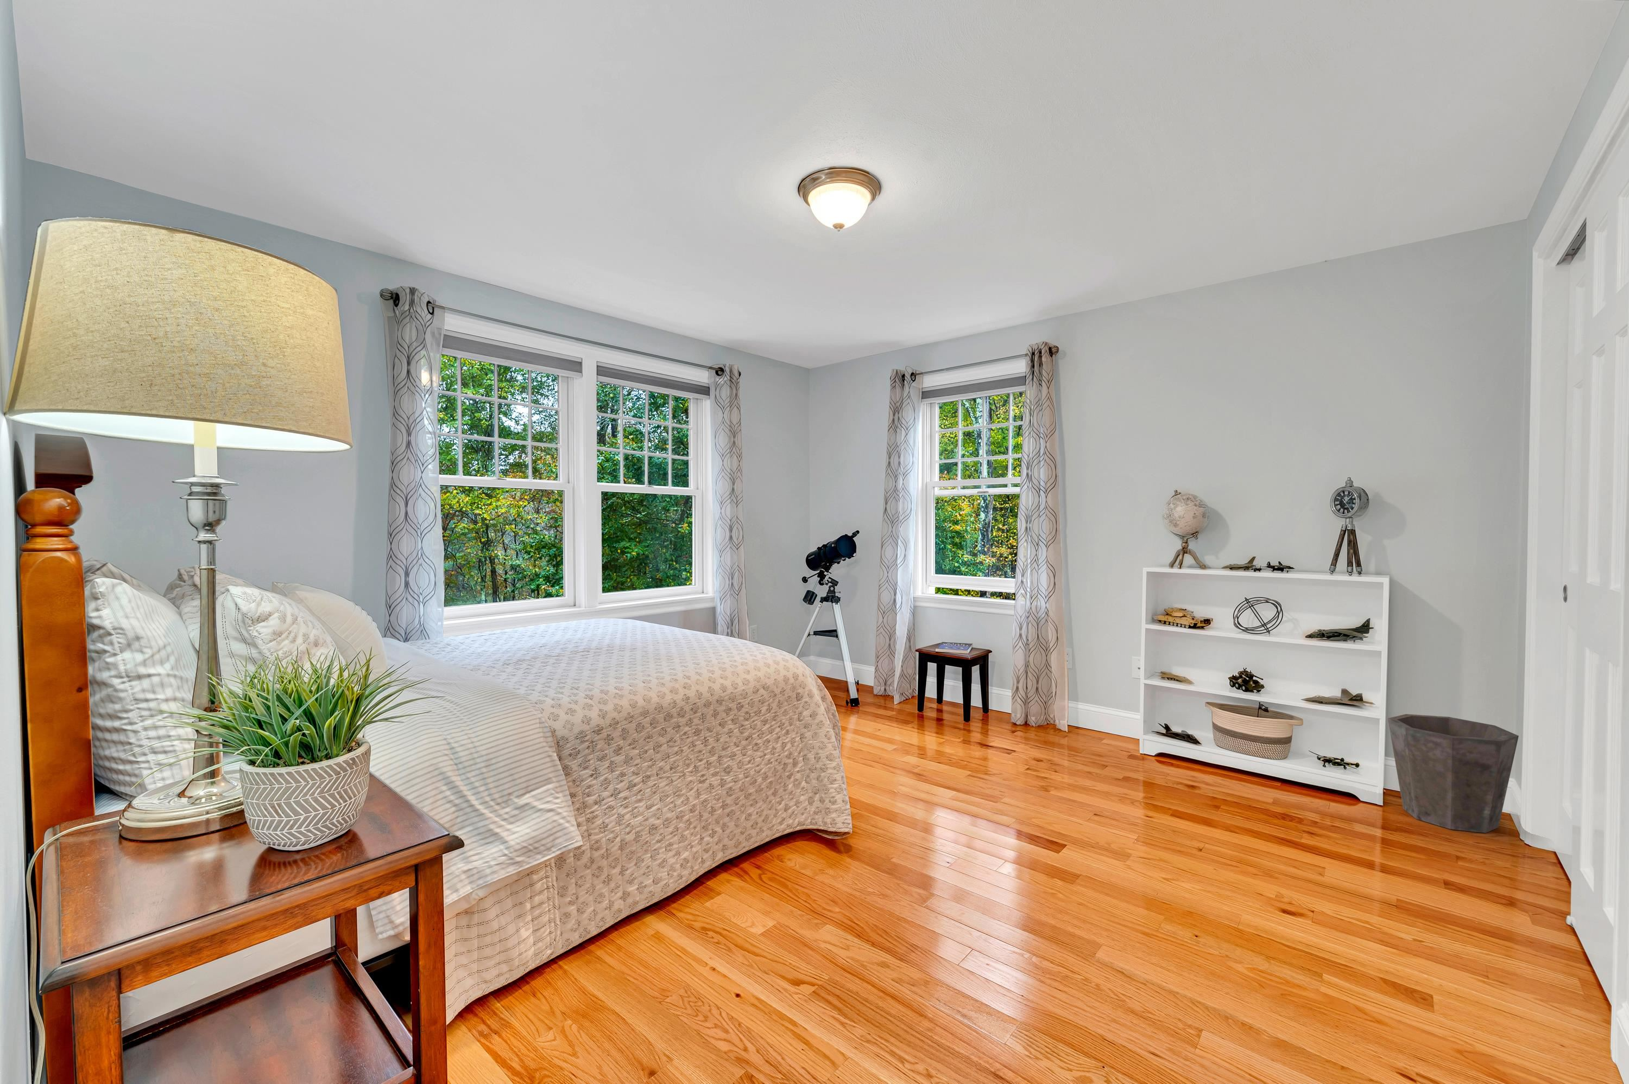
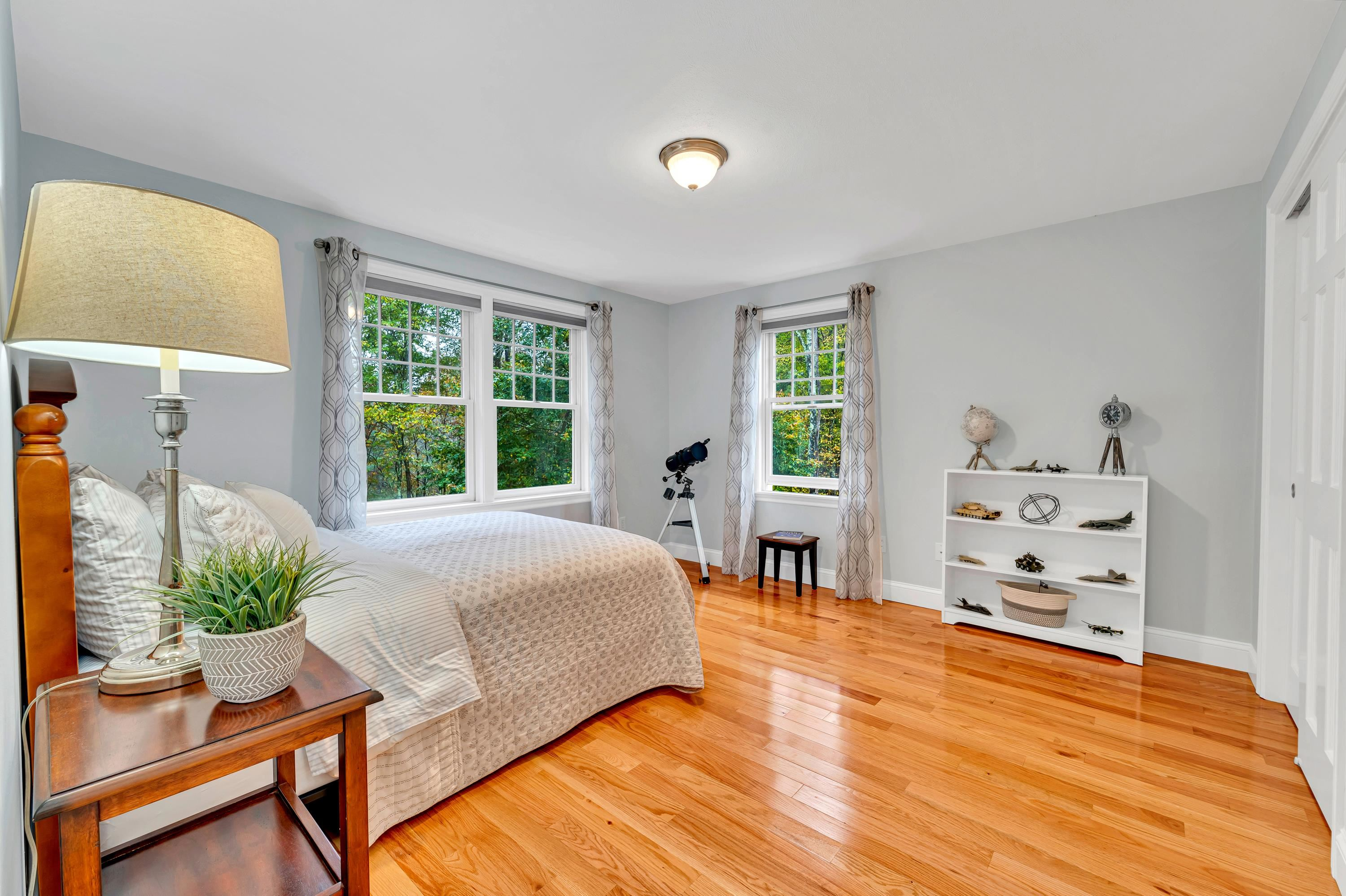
- waste bin [1387,714,1519,834]
